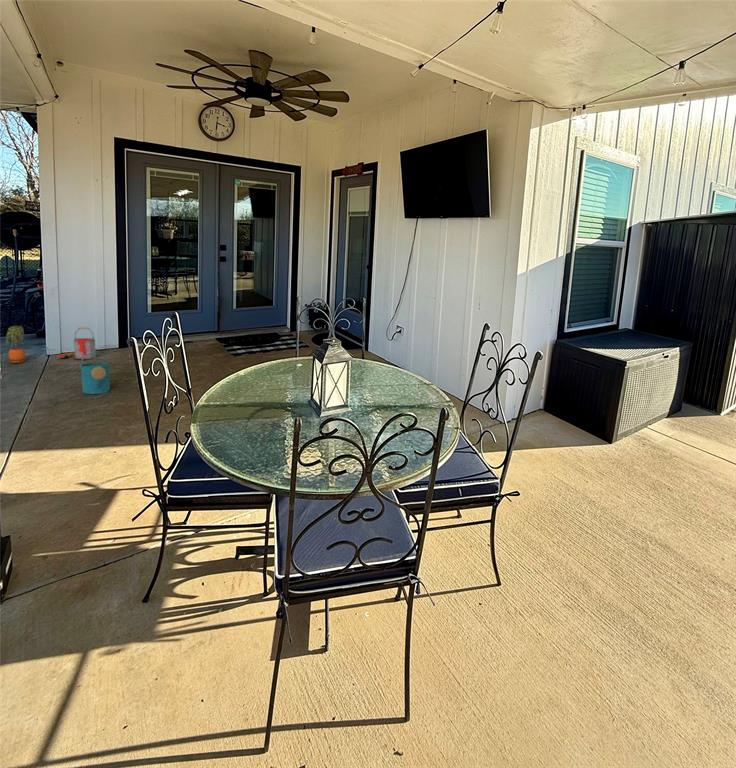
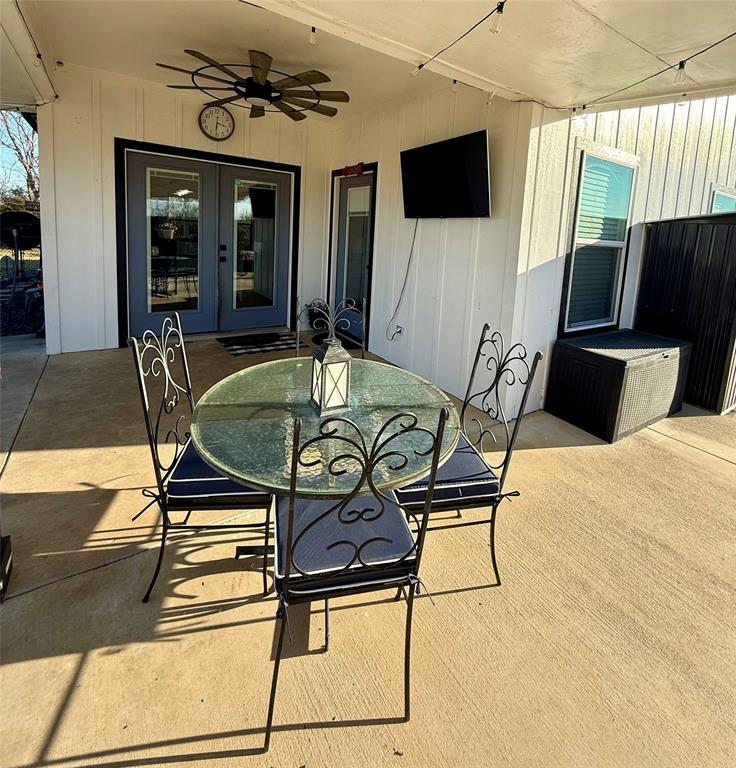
- potted plant [4,325,27,364]
- bucket [56,327,97,360]
- watering can [79,352,111,395]
